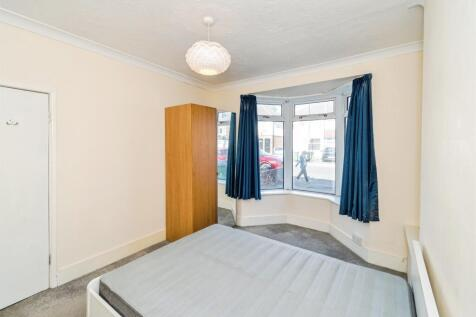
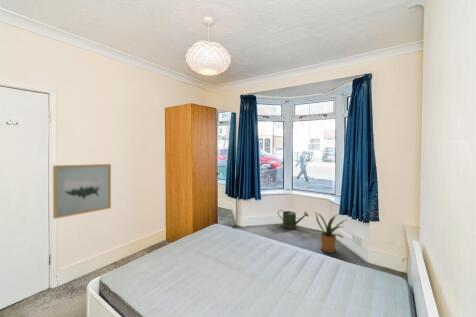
+ watering can [277,209,310,230]
+ wall art [52,163,112,220]
+ house plant [312,211,347,254]
